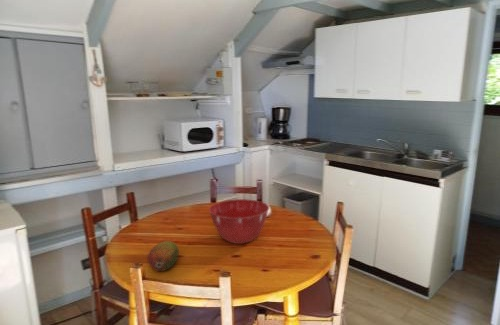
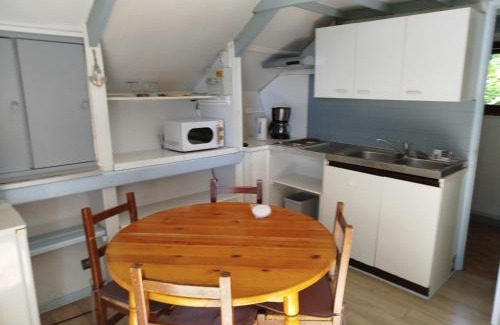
- fruit [147,240,180,272]
- mixing bowl [208,198,270,245]
